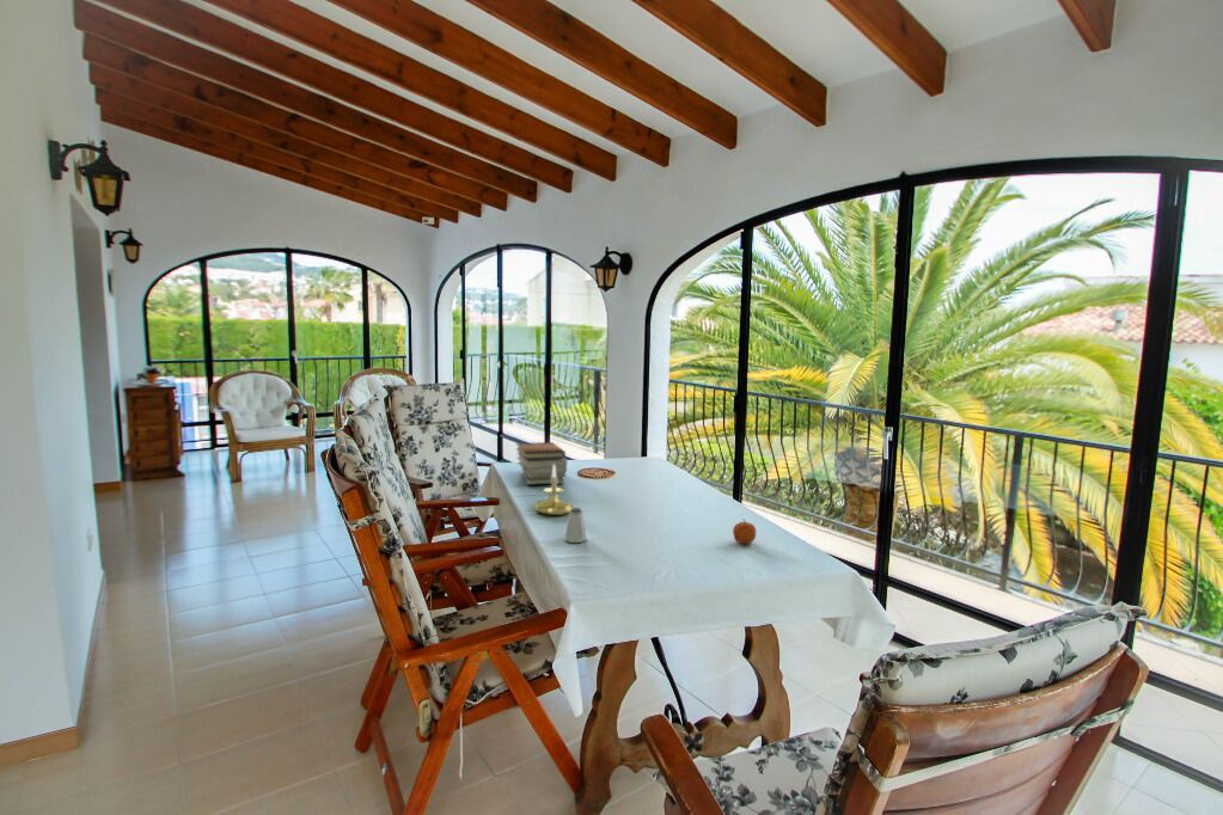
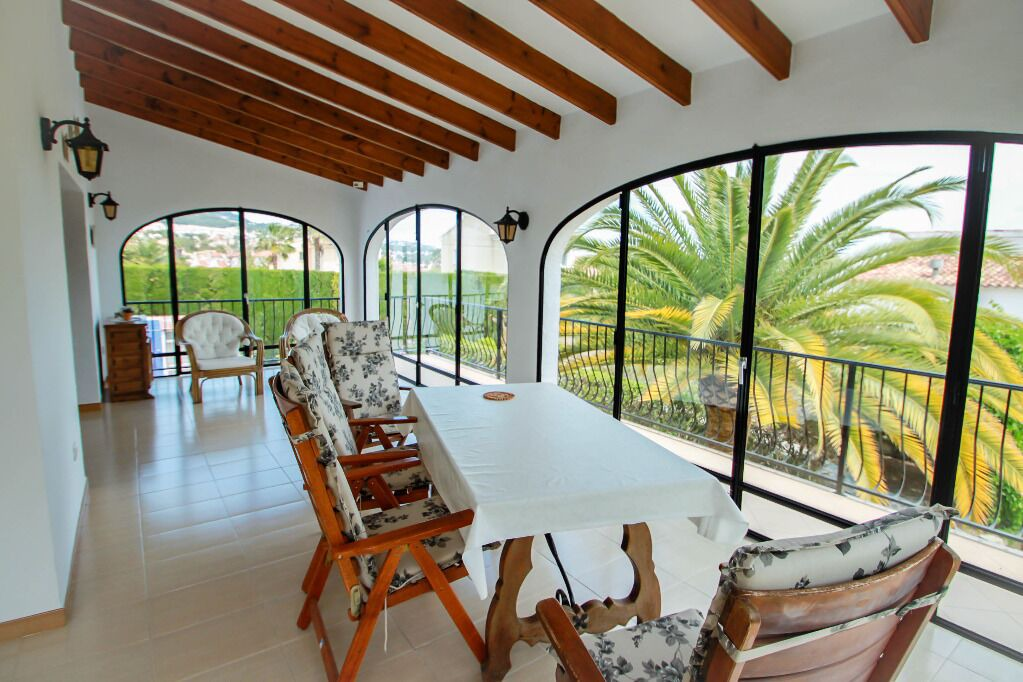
- saltshaker [563,507,588,544]
- apple [732,517,757,545]
- candle holder [533,465,575,516]
- book stack [515,441,569,486]
